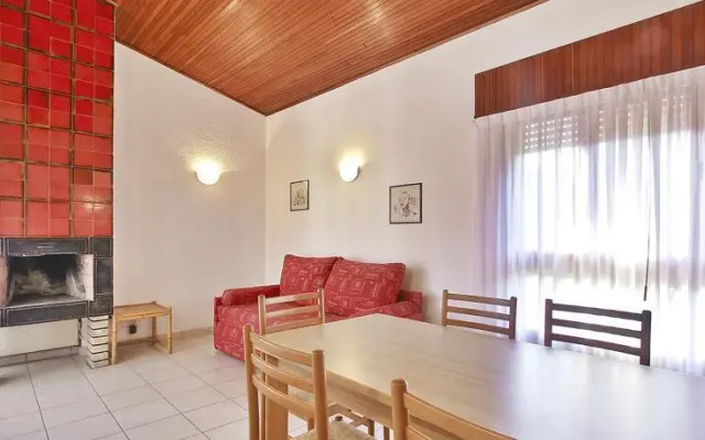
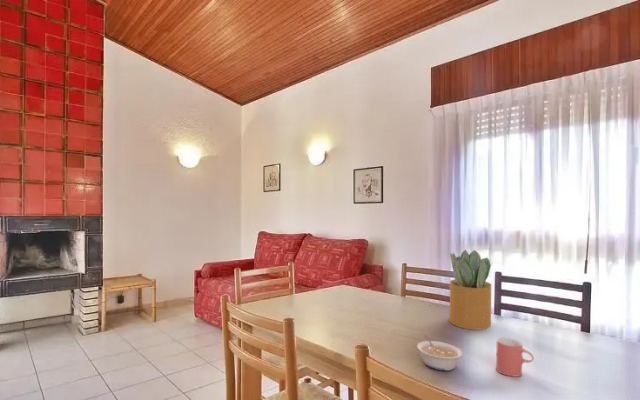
+ potted plant [449,249,495,330]
+ legume [416,334,464,372]
+ cup [495,336,535,377]
